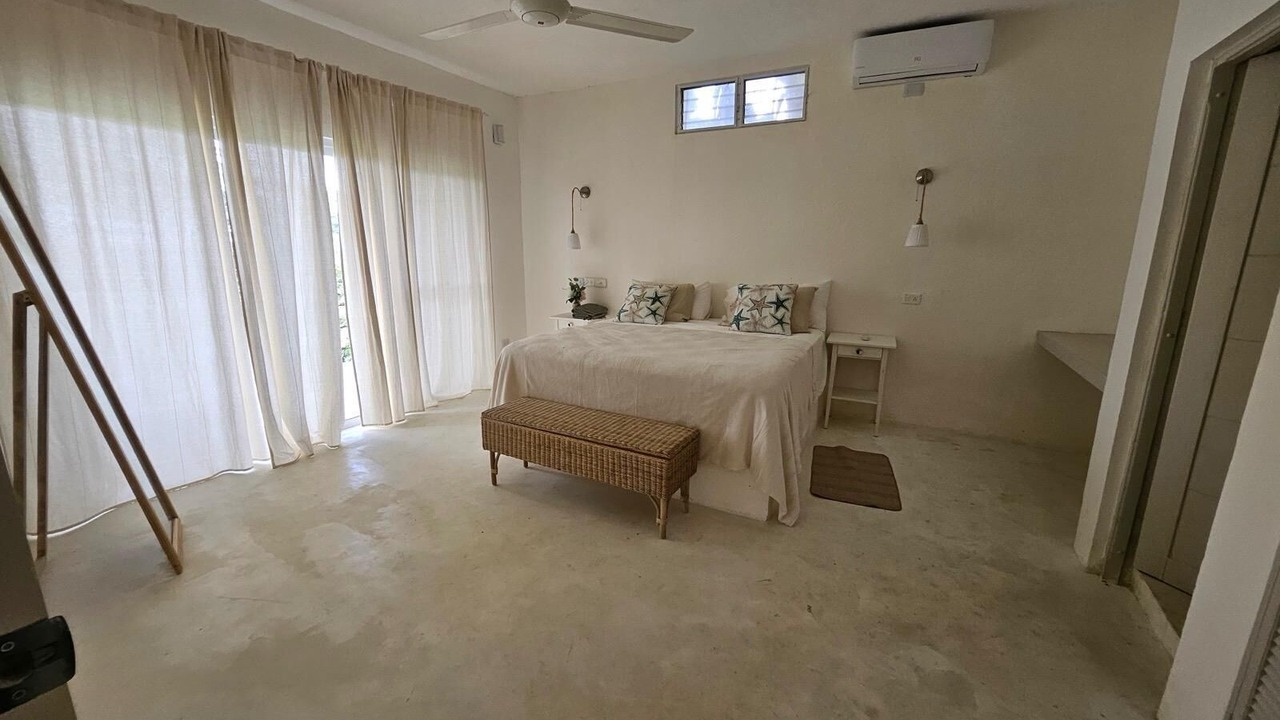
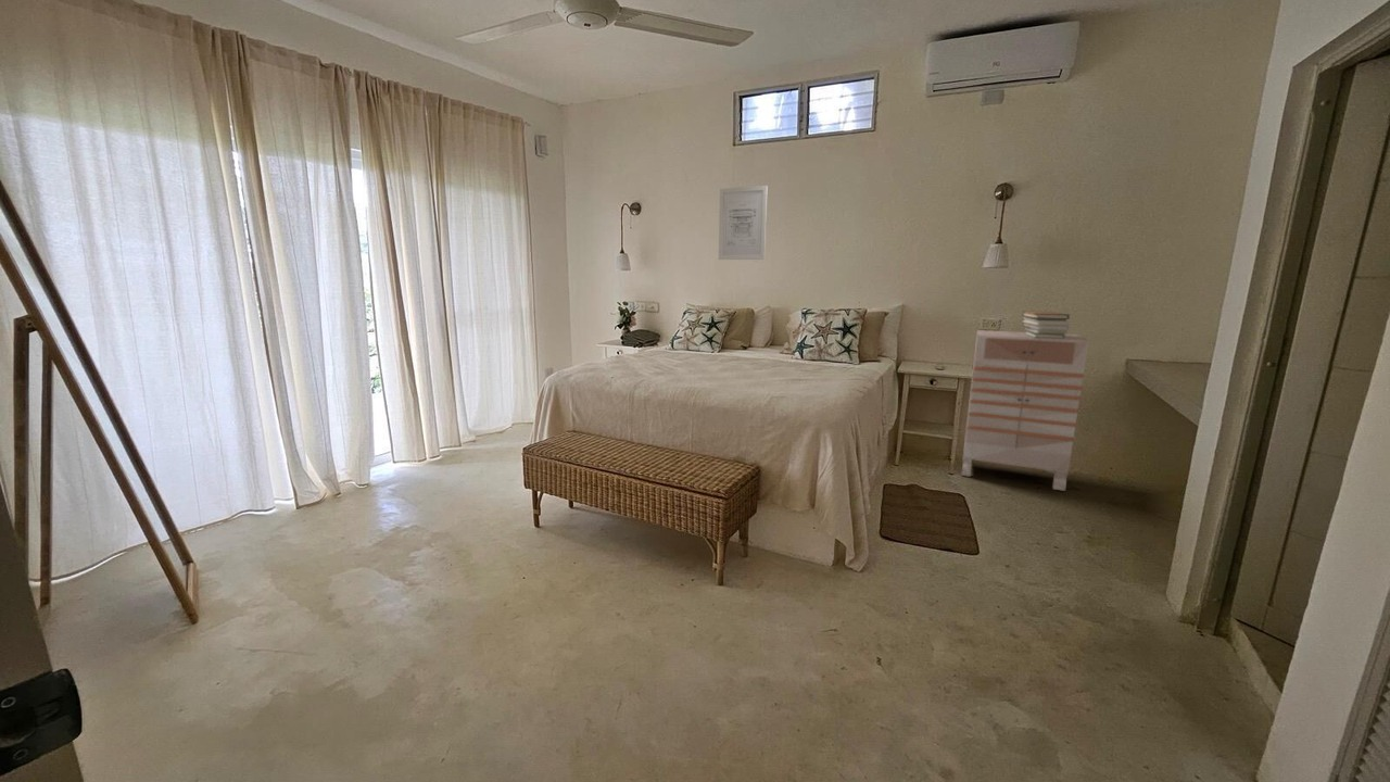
+ wall art [718,185,769,261]
+ book stack [1021,311,1071,339]
+ dresser [961,329,1090,492]
